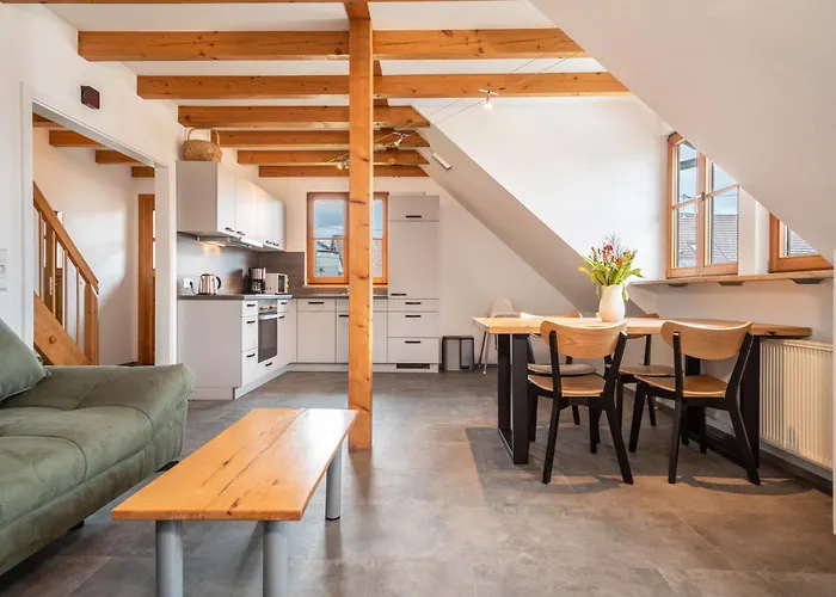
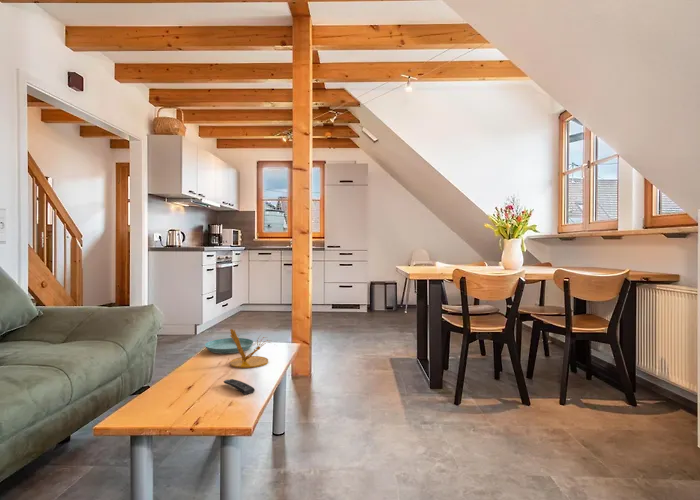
+ remote control [223,378,256,396]
+ plant [229,328,278,369]
+ saucer [204,337,254,355]
